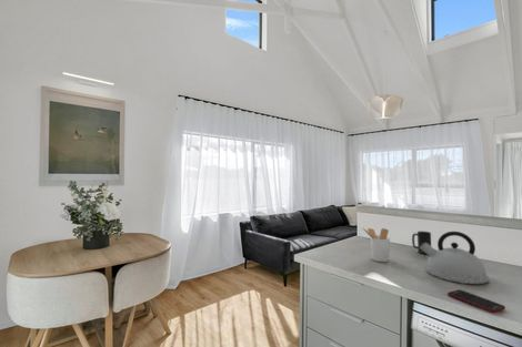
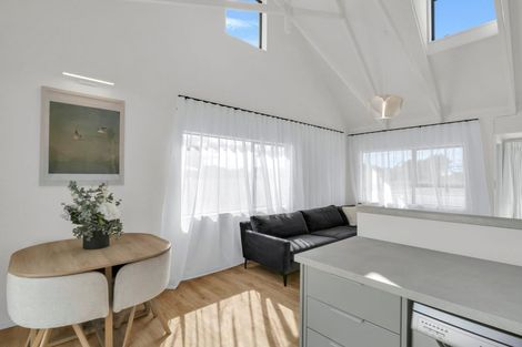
- utensil holder [361,226,391,263]
- cell phone [446,289,506,314]
- kettle [420,231,490,285]
- mug [411,231,432,255]
